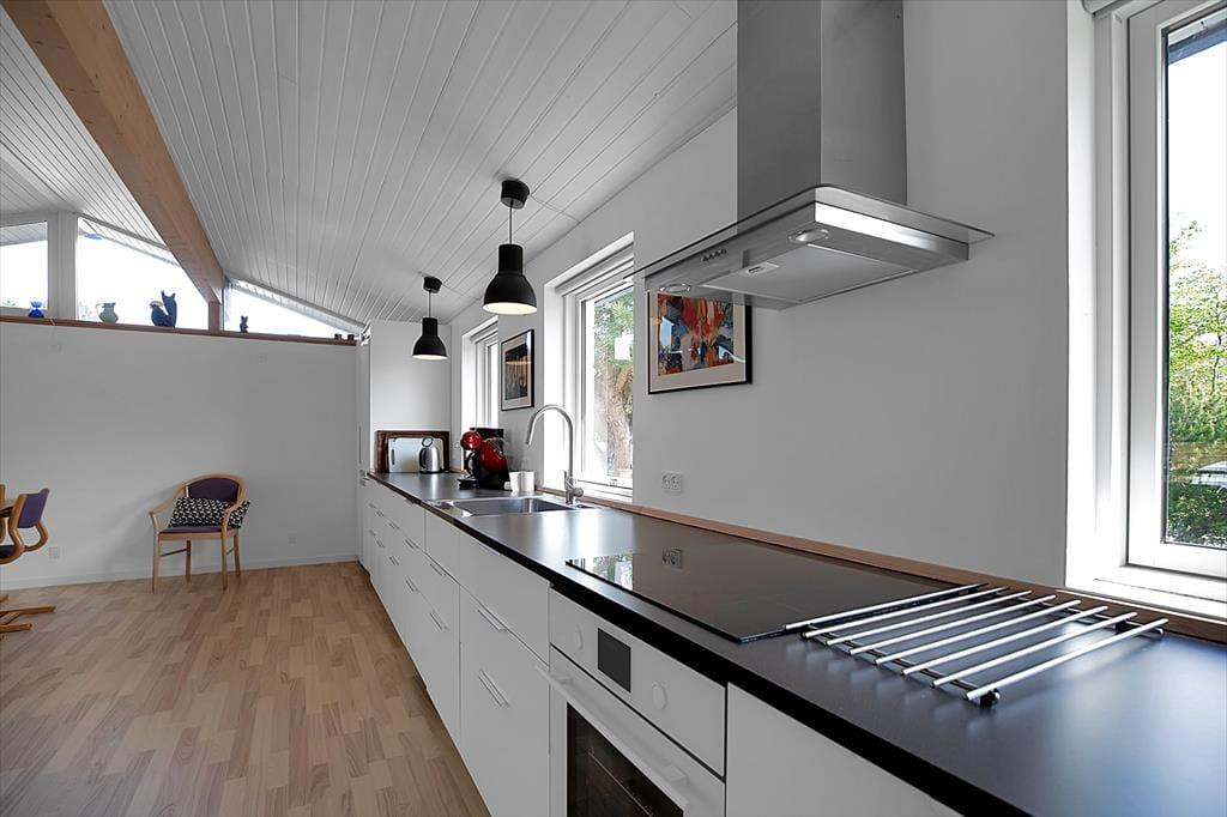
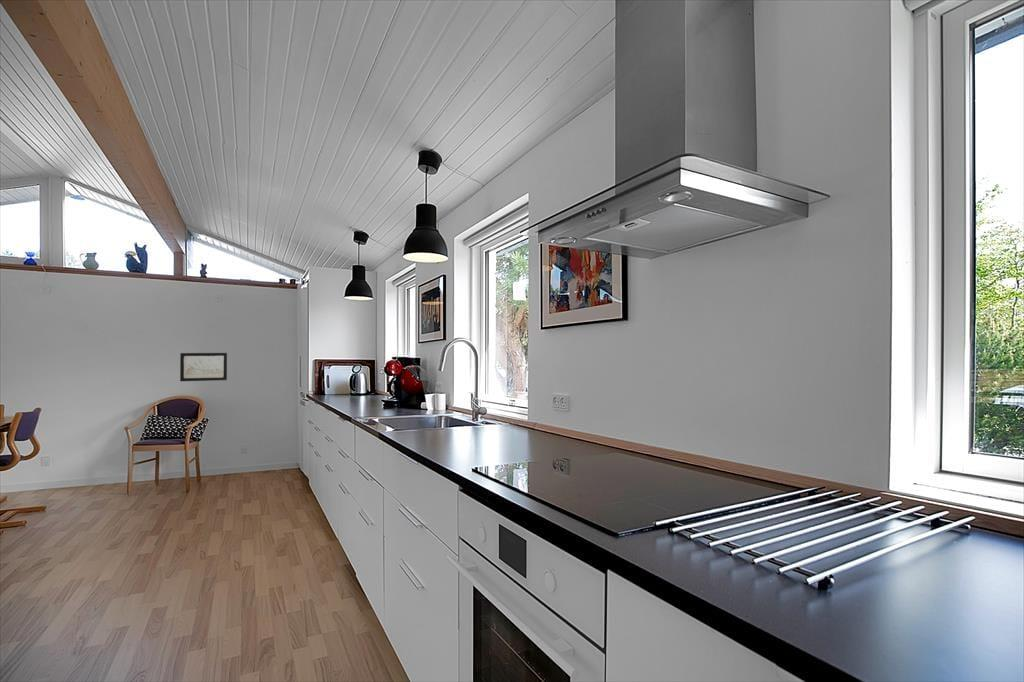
+ wall art [179,352,228,382]
